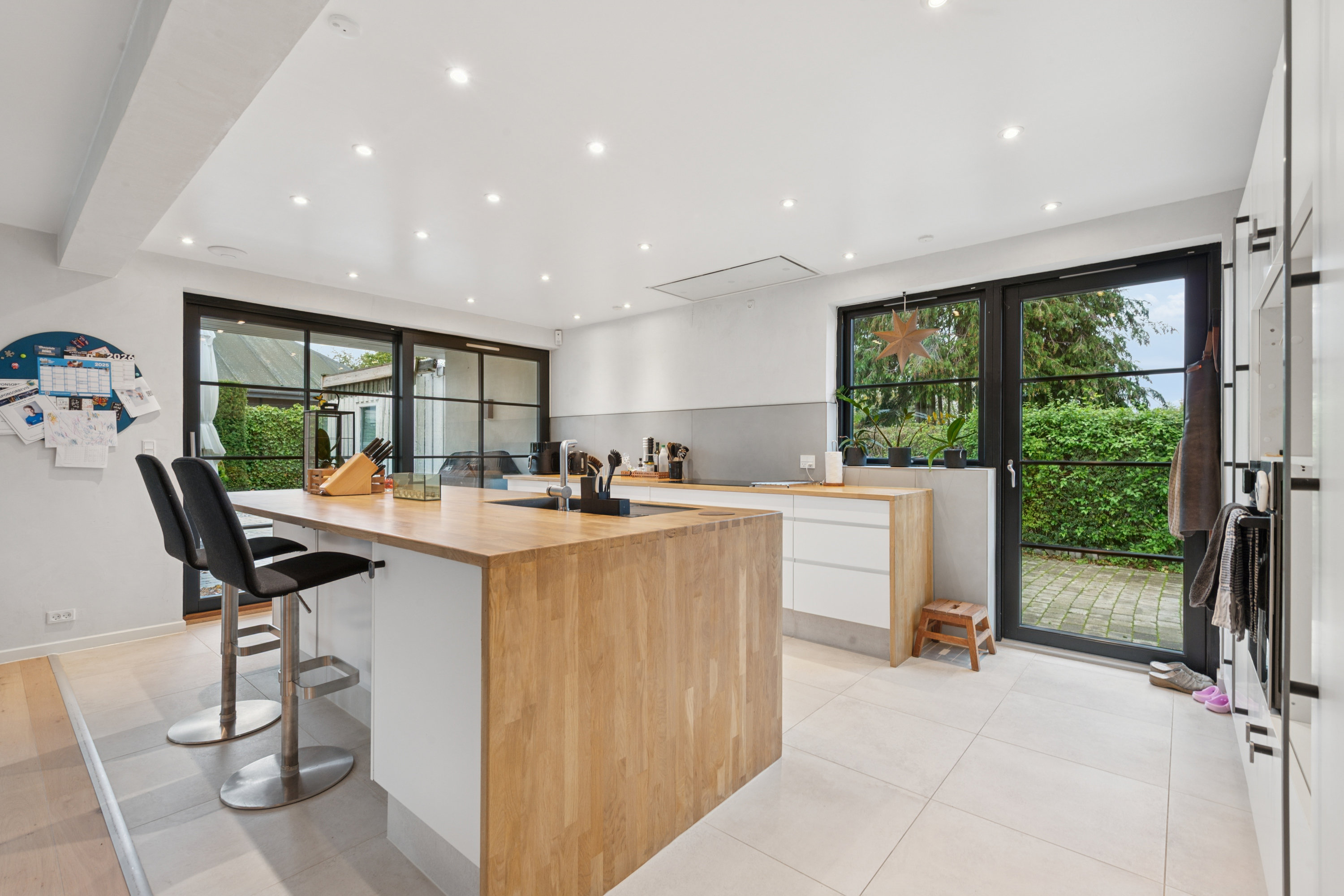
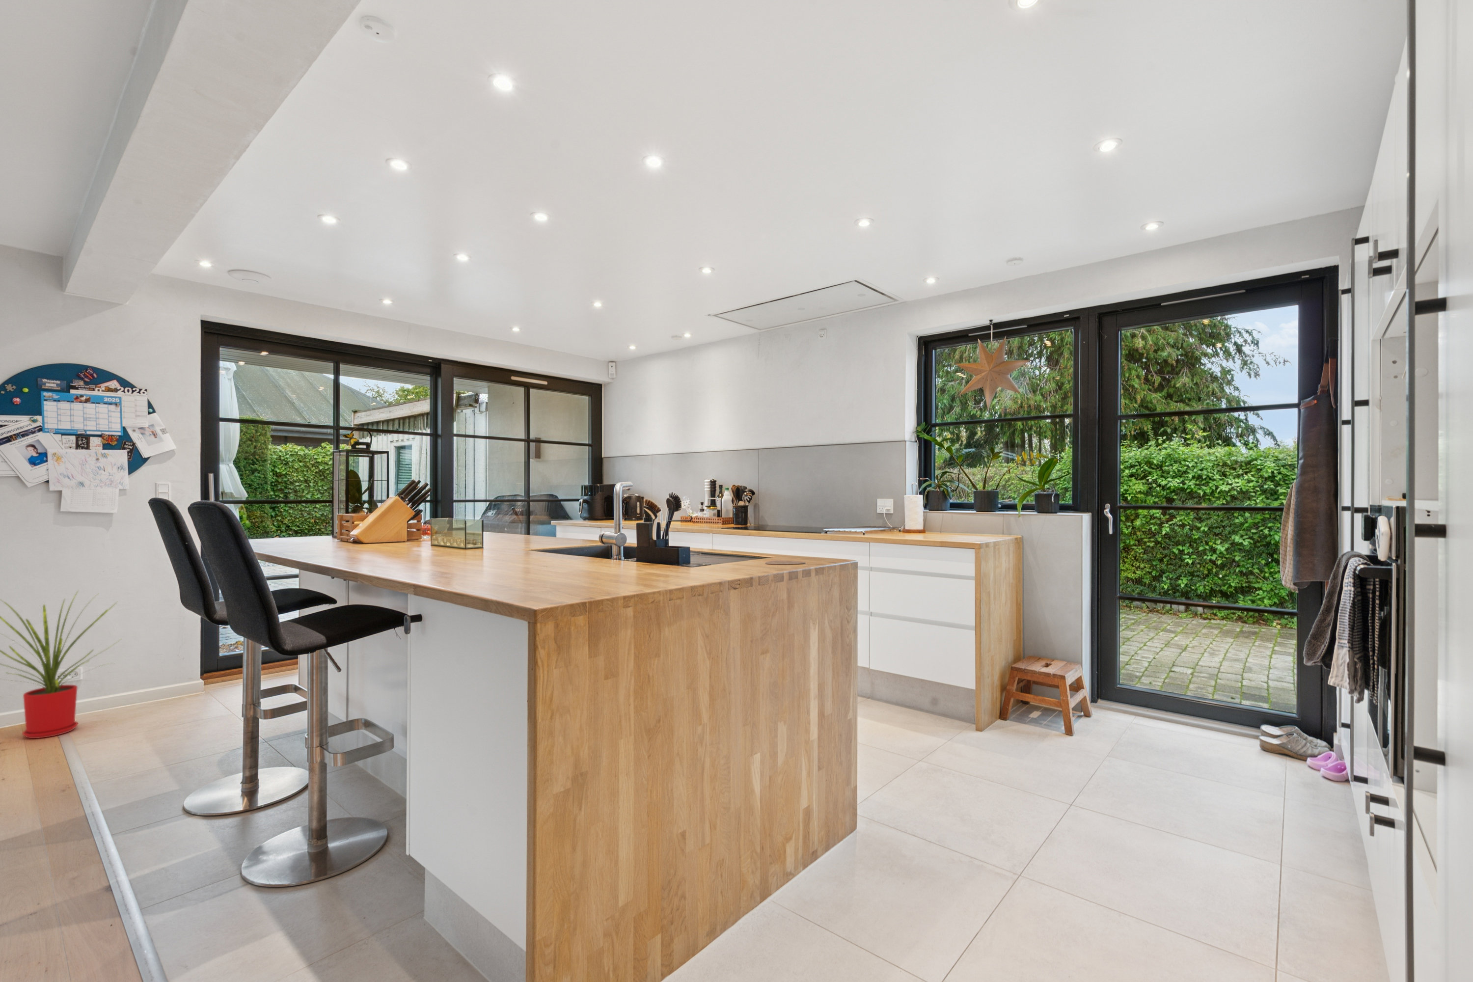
+ house plant [0,590,123,739]
